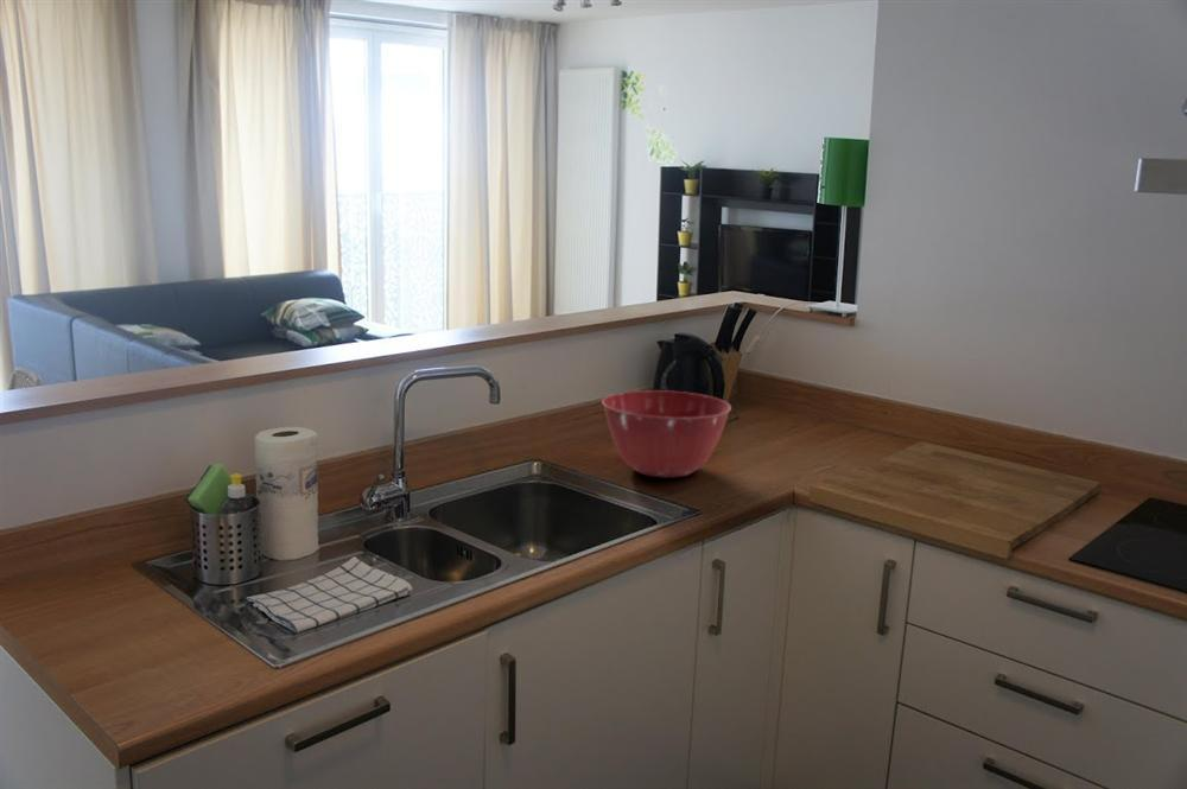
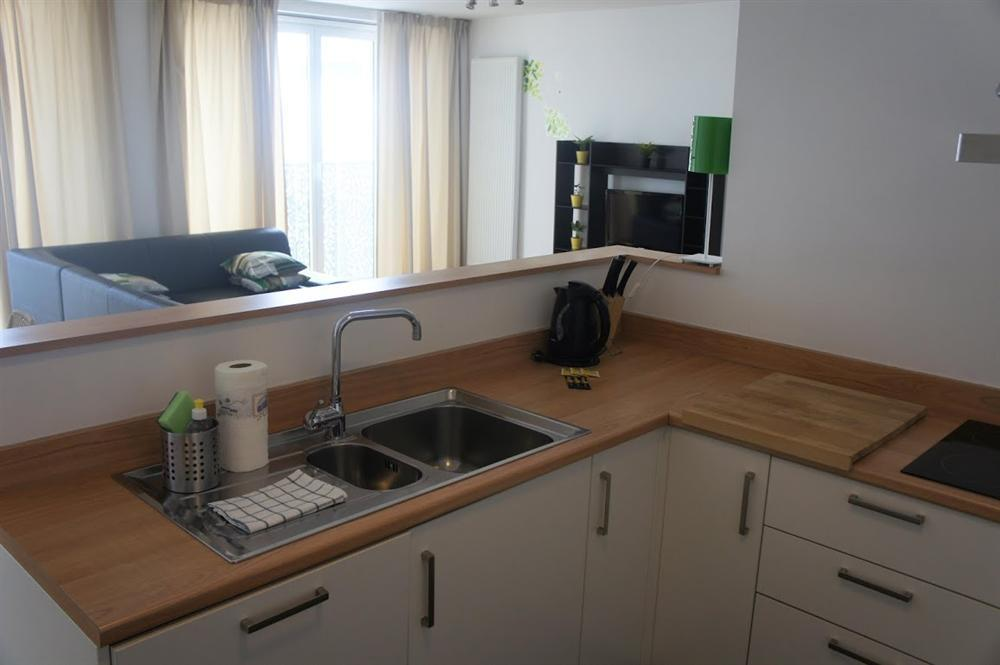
- mixing bowl [601,389,732,478]
